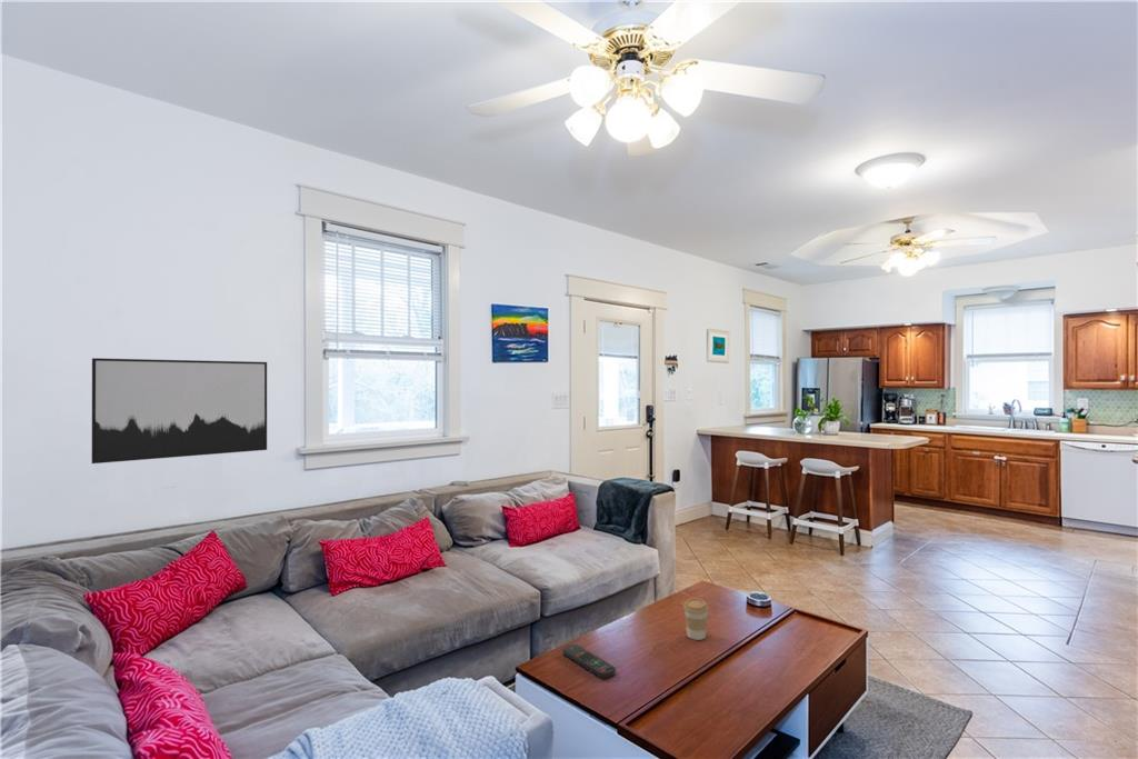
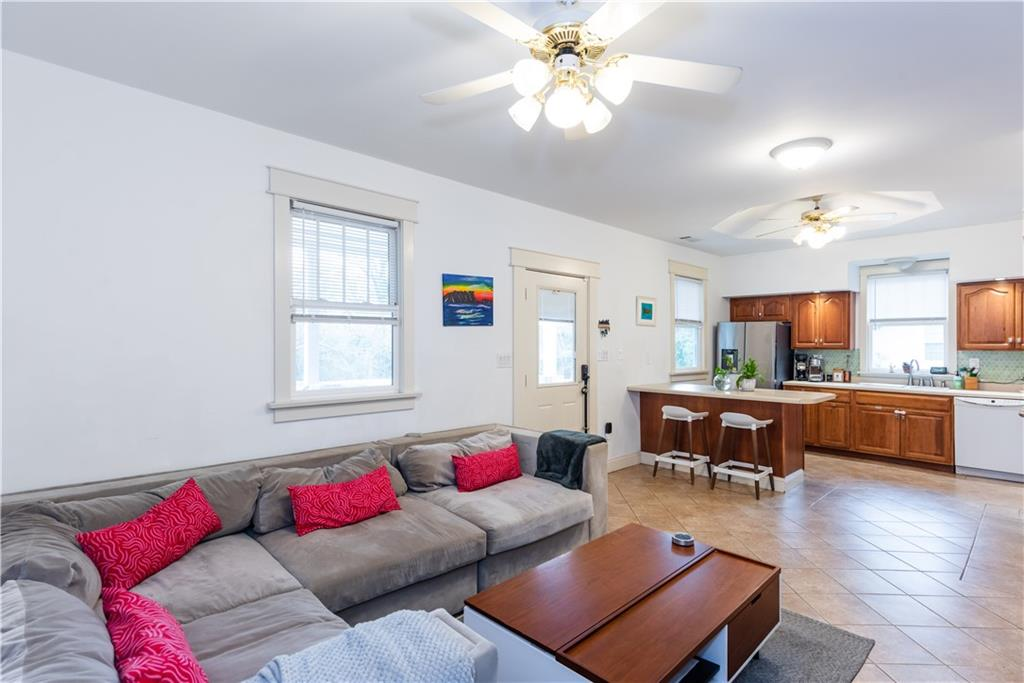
- remote control [562,643,617,680]
- wall art [91,357,268,465]
- coffee cup [682,597,710,641]
